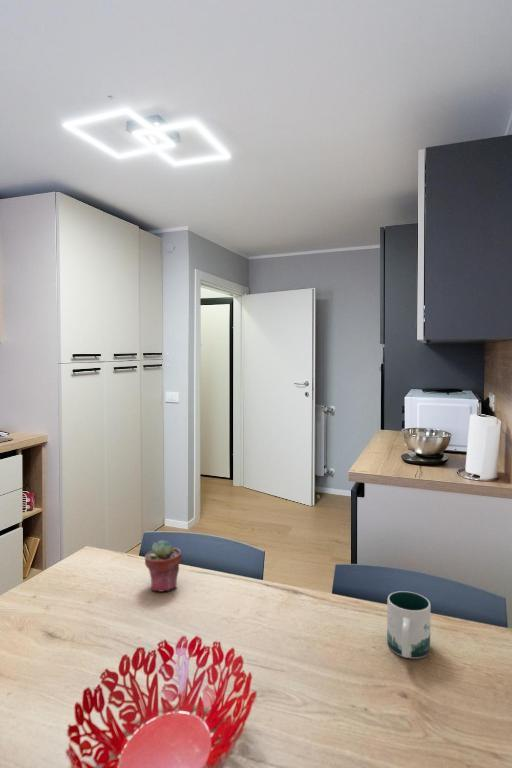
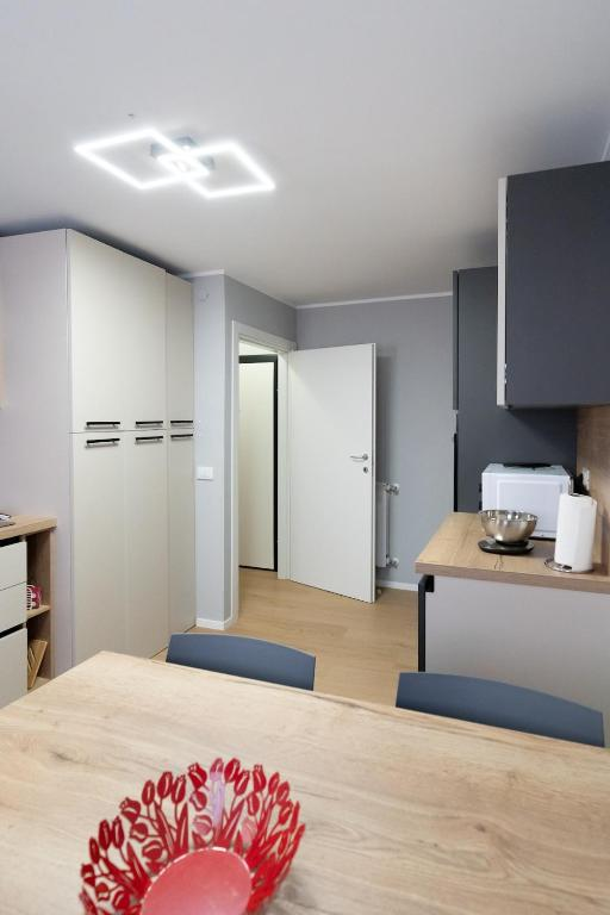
- mug [386,590,432,660]
- potted succulent [144,539,182,593]
